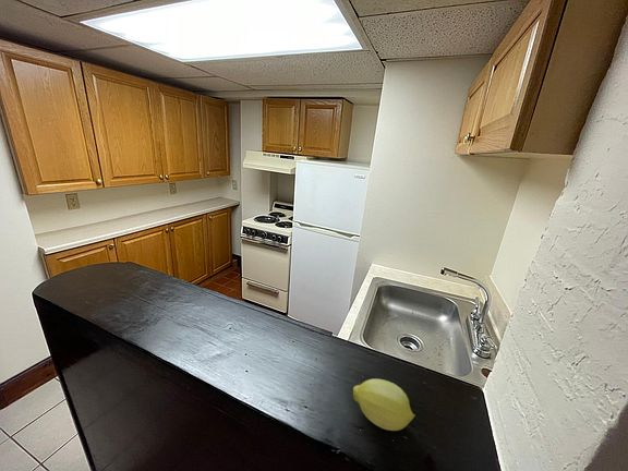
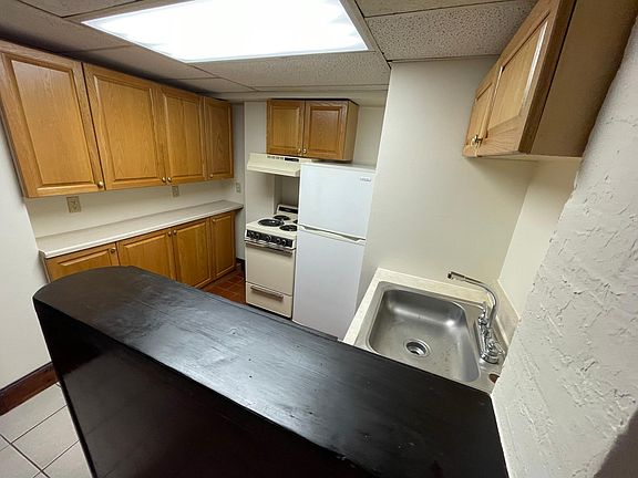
- fruit [352,377,416,432]
